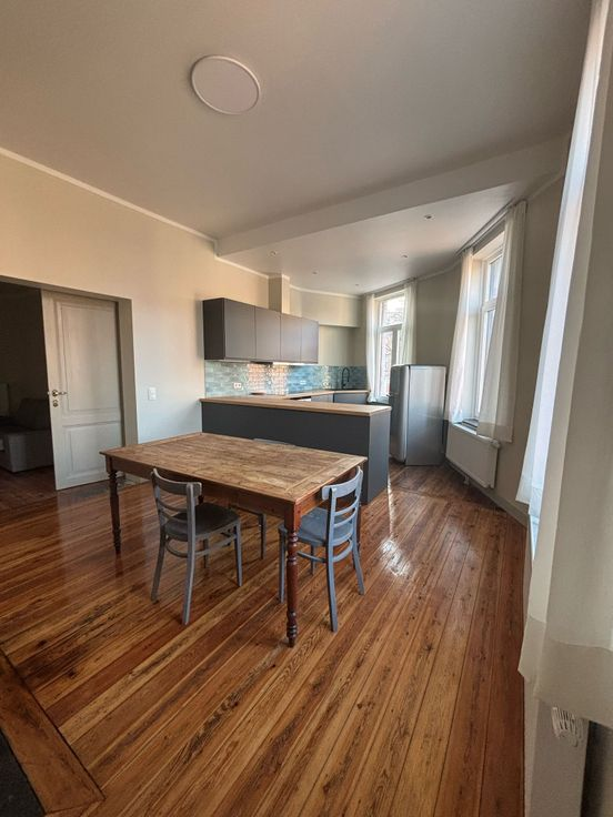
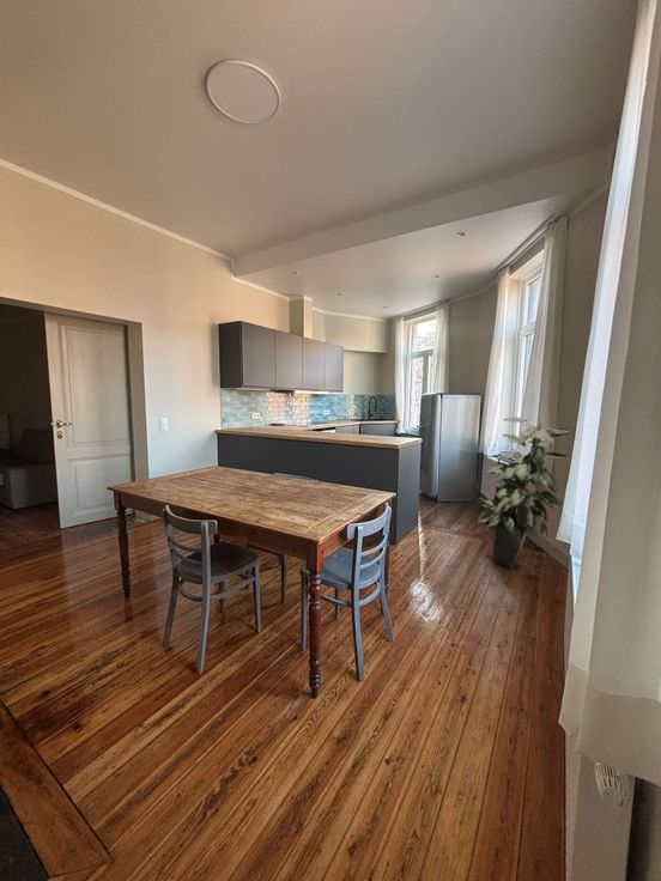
+ indoor plant [477,417,574,570]
